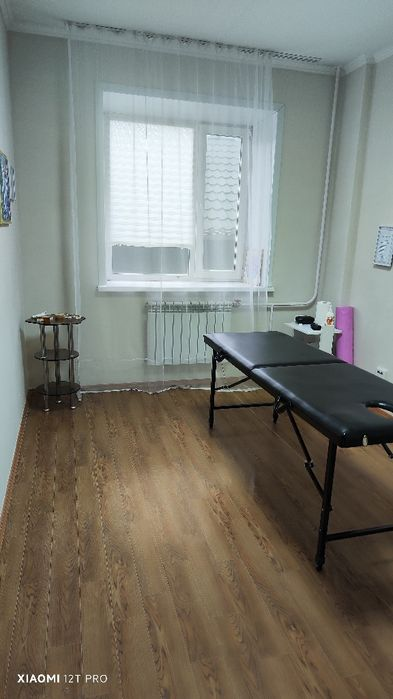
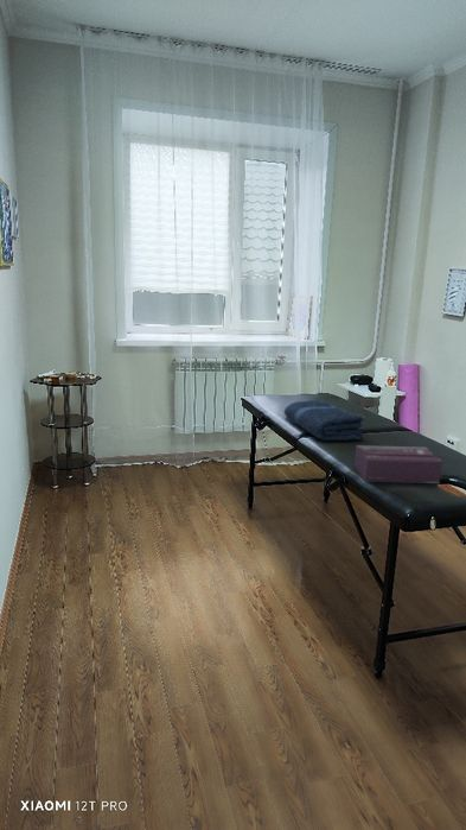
+ towel [283,399,366,442]
+ tissue box [353,444,443,484]
